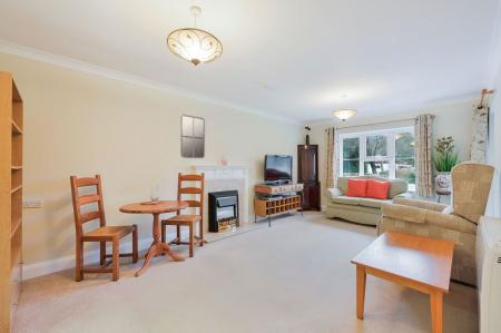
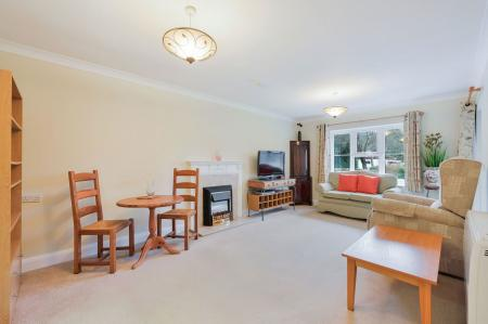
- home mirror [179,114,206,159]
